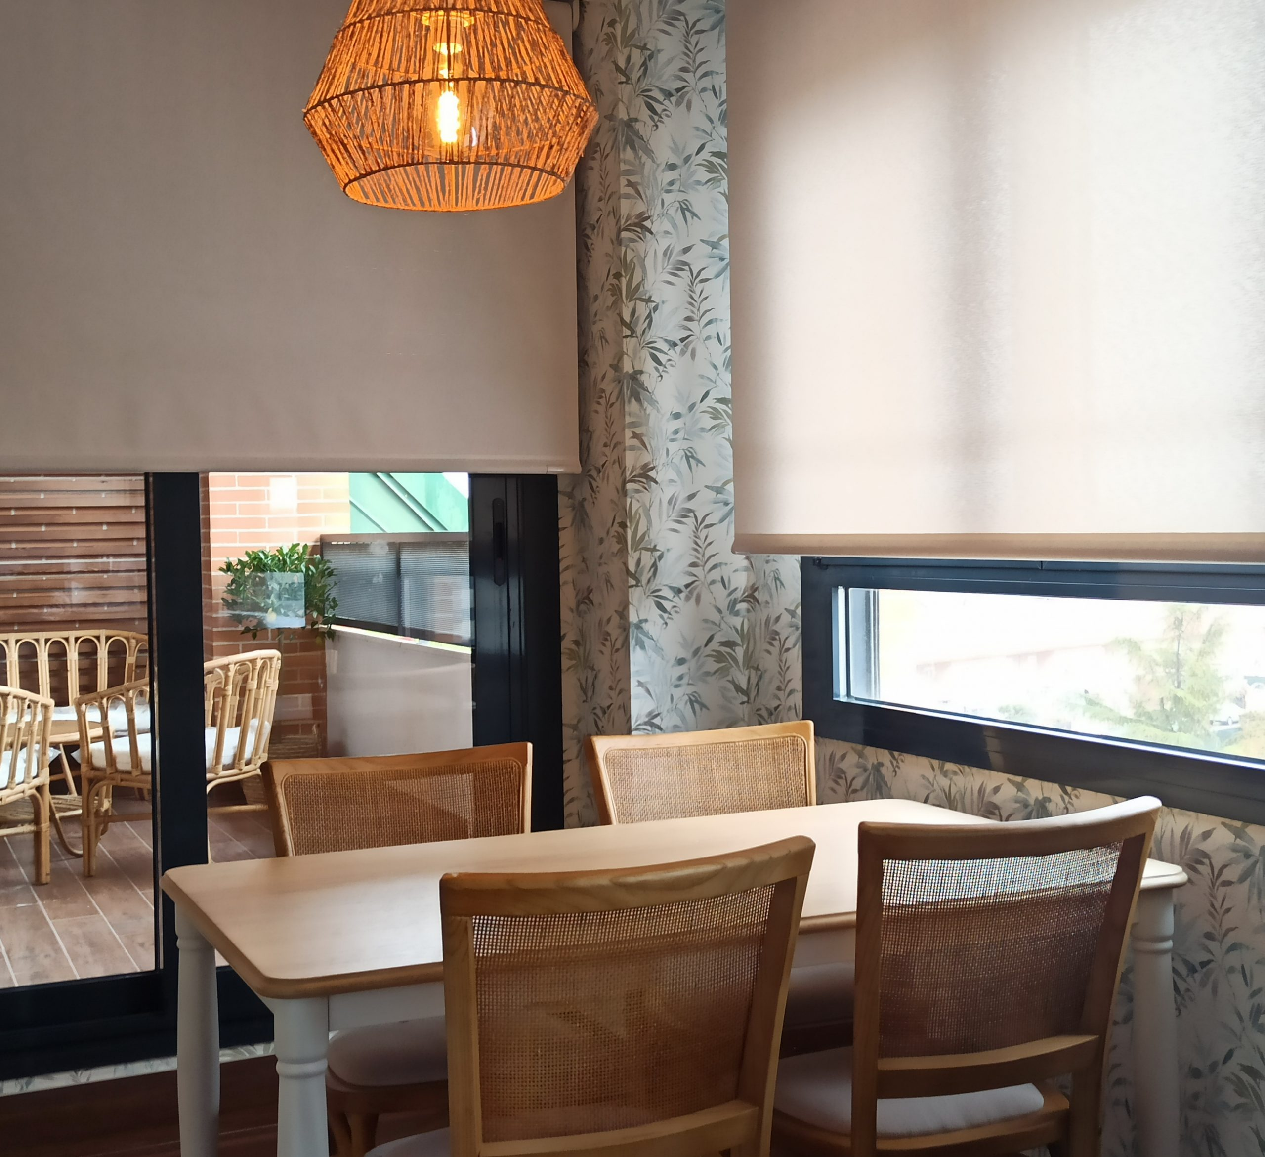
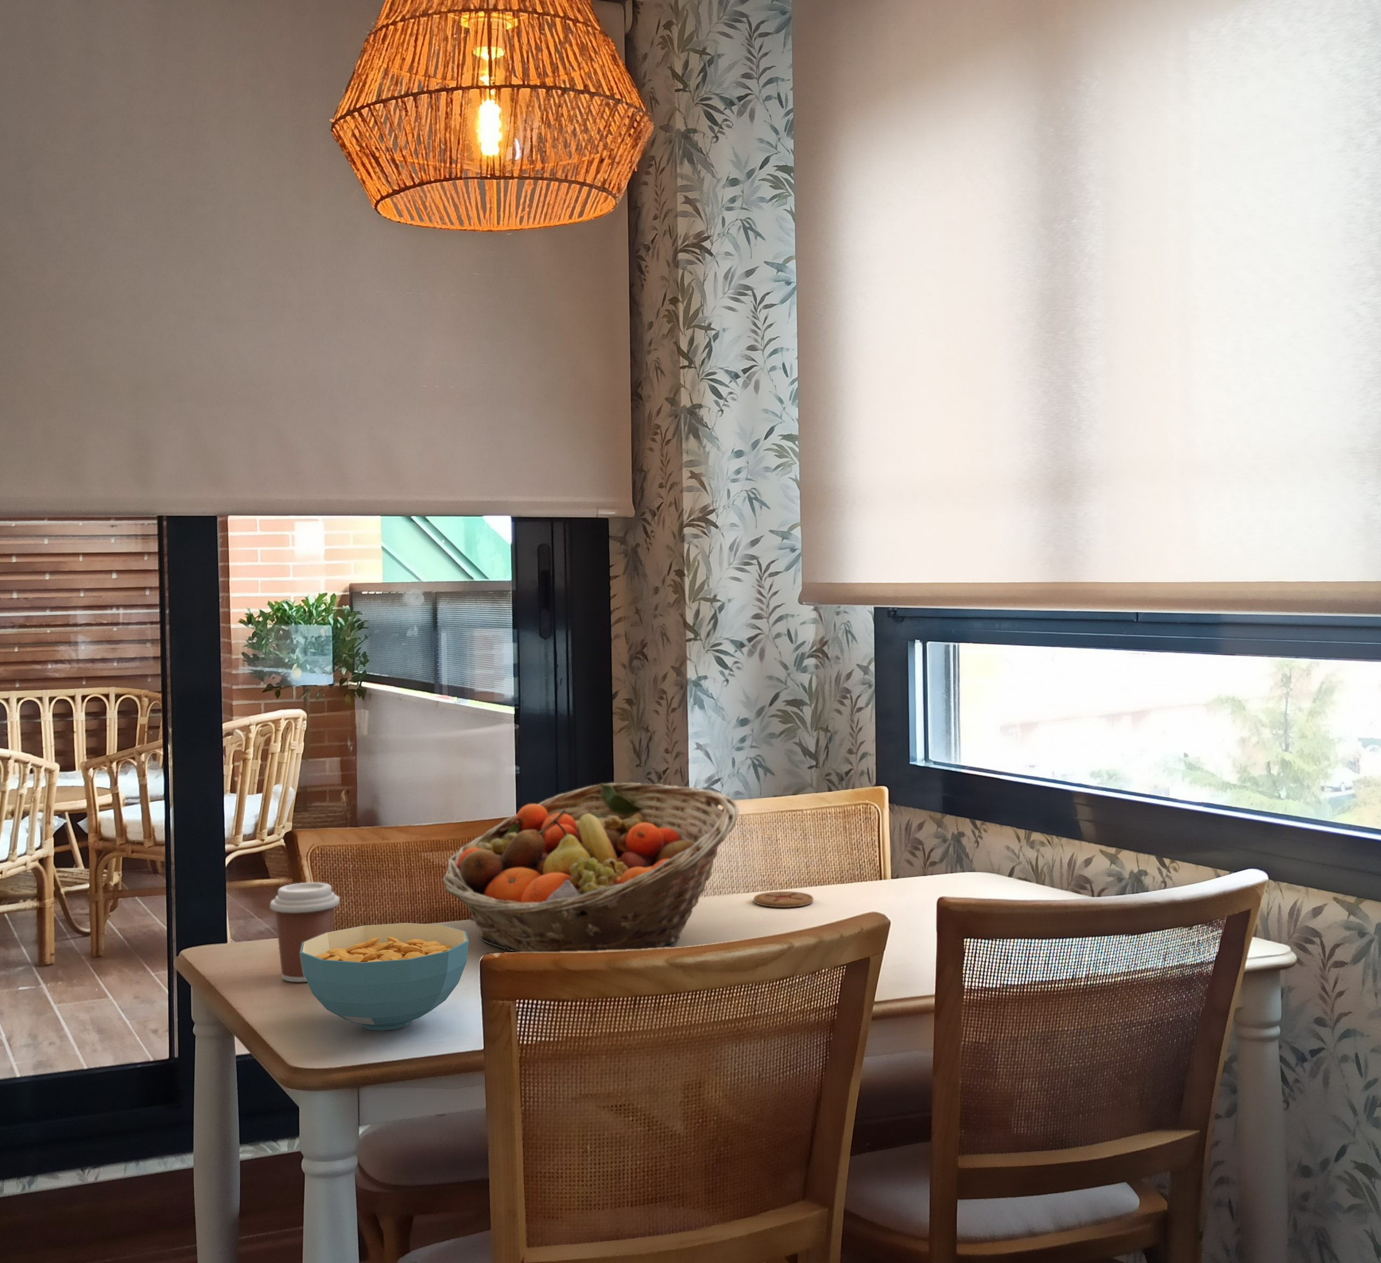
+ coffee cup [269,882,340,983]
+ fruit basket [441,782,740,953]
+ coaster [753,891,814,908]
+ cereal bowl [300,923,469,1031]
